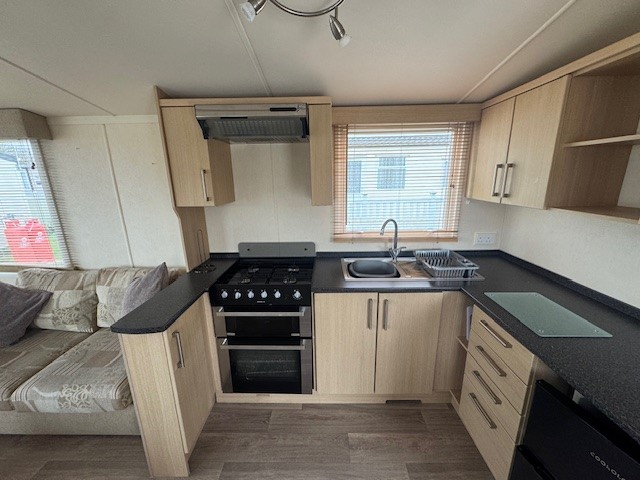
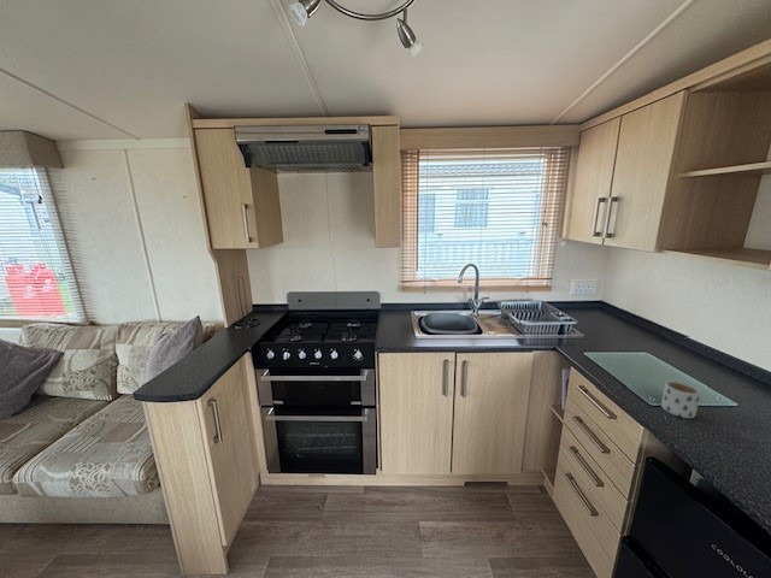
+ mug [660,379,702,419]
